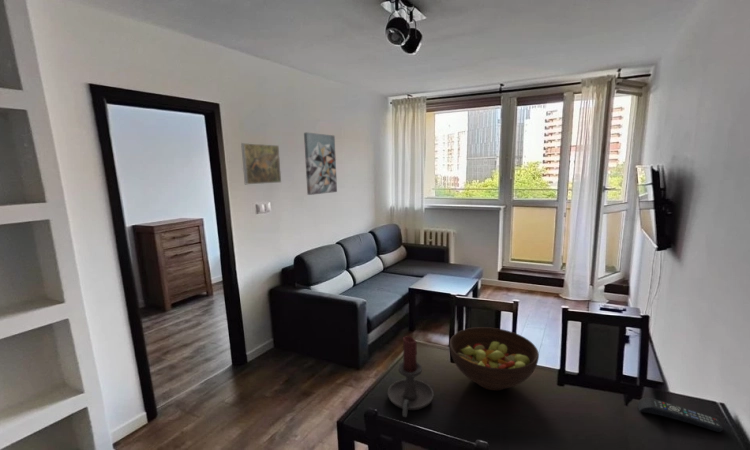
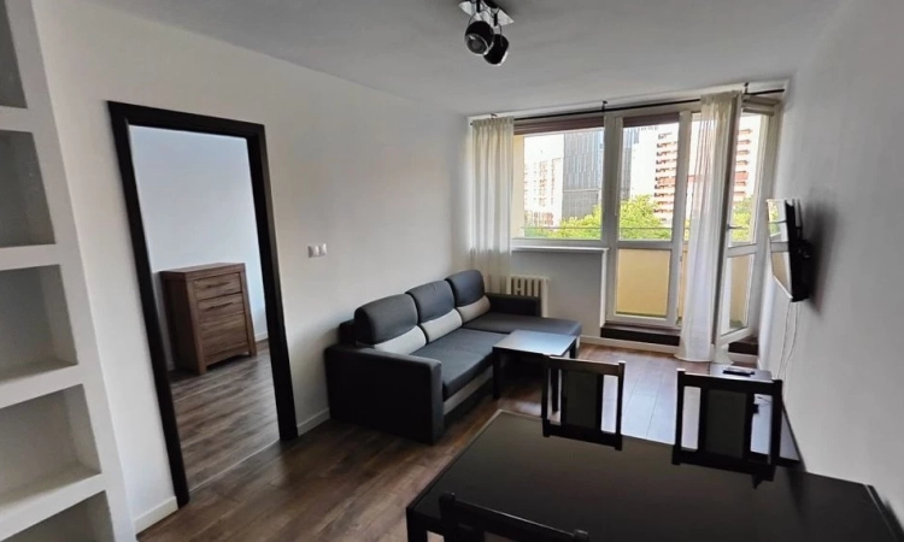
- candle holder [387,335,435,418]
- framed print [240,142,282,185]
- remote control [637,396,724,433]
- wall art [303,131,338,196]
- fruit bowl [448,326,540,391]
